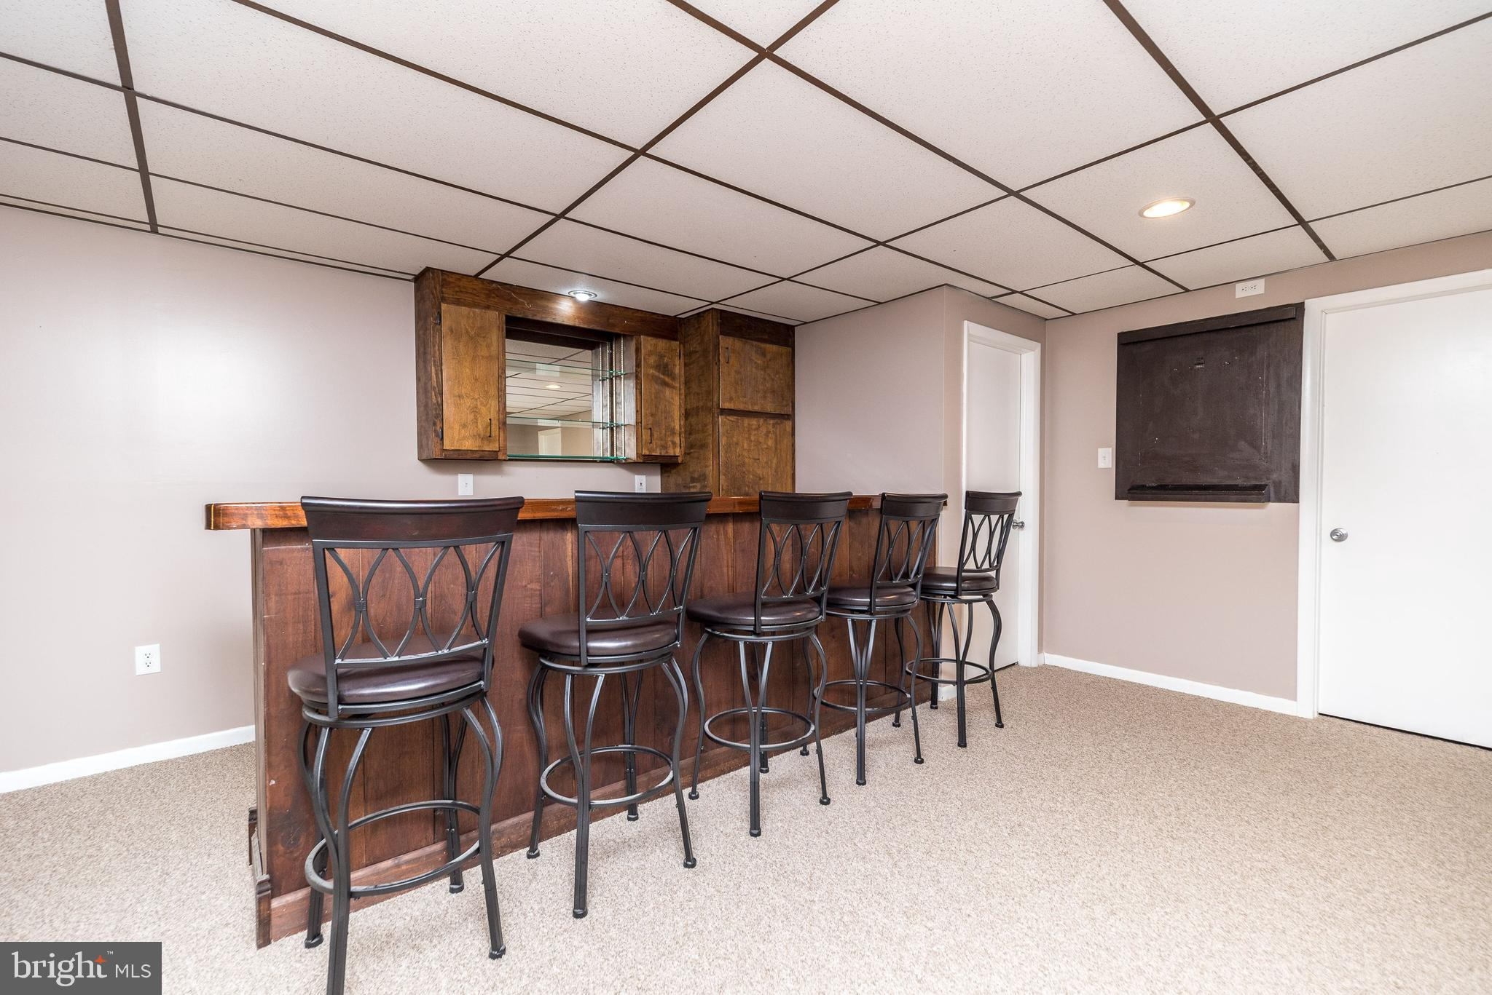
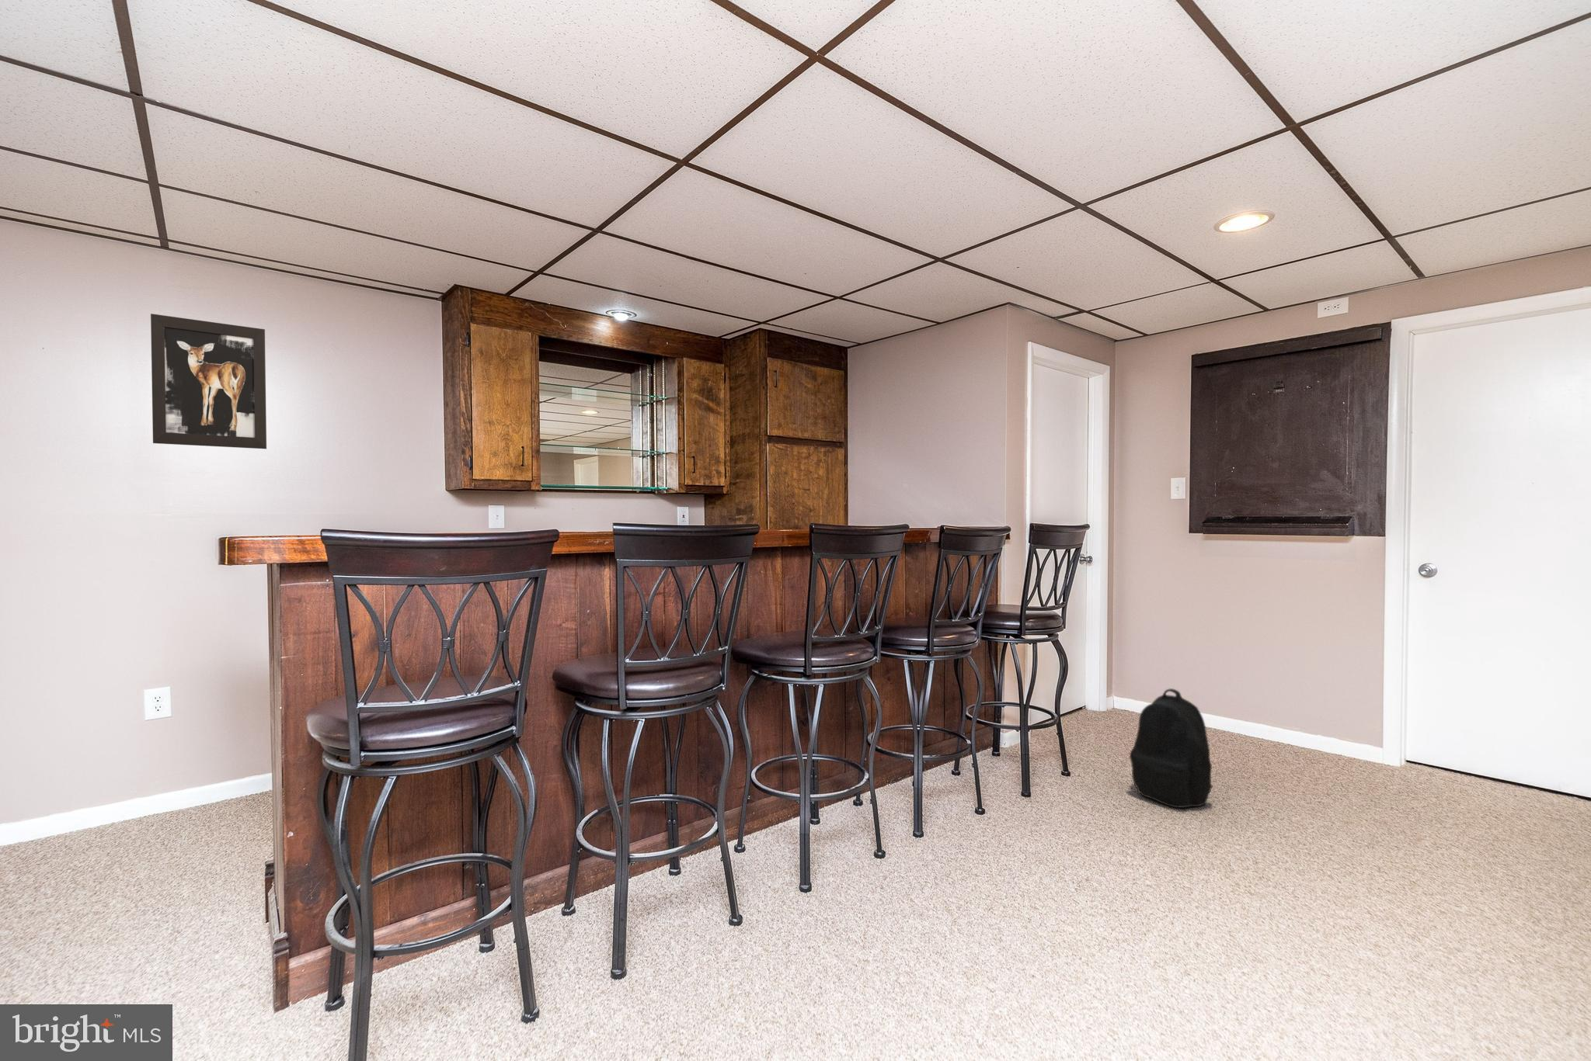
+ backpack [1129,688,1213,809]
+ wall art [150,313,268,450]
